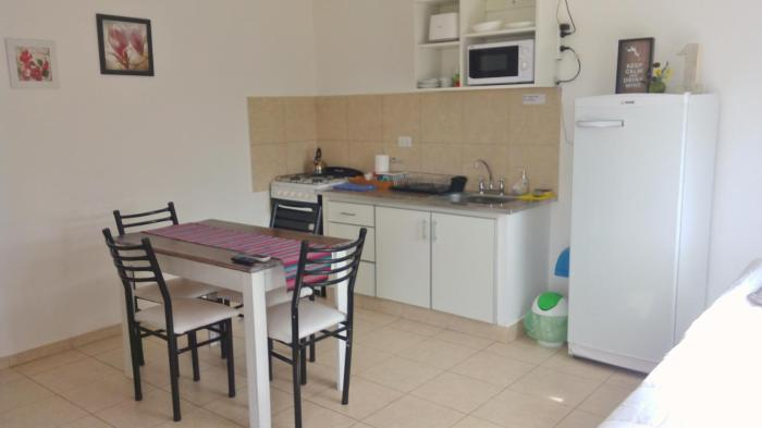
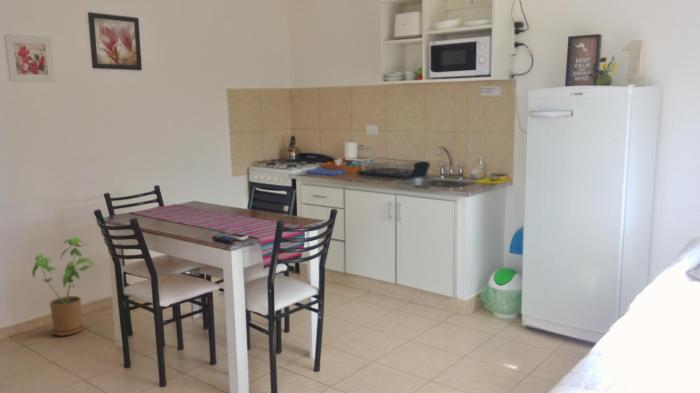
+ house plant [31,236,96,337]
